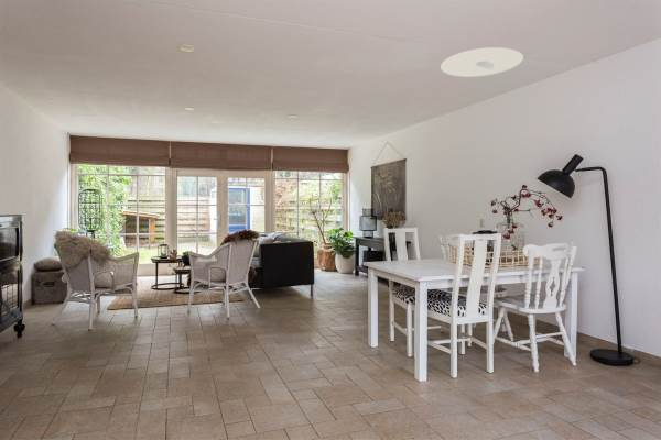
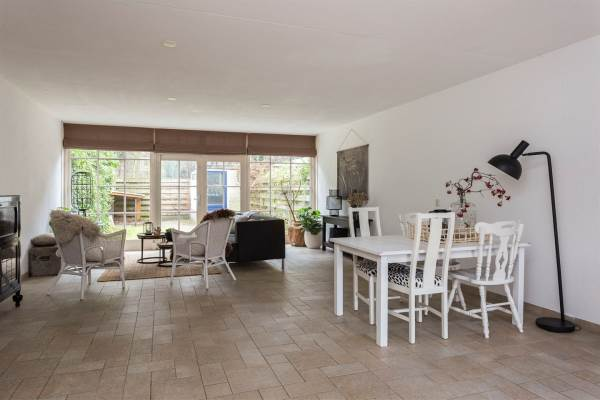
- ceiling light [440,46,524,78]
